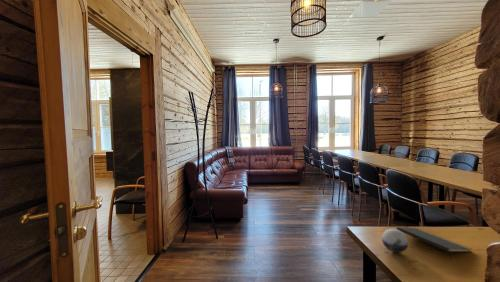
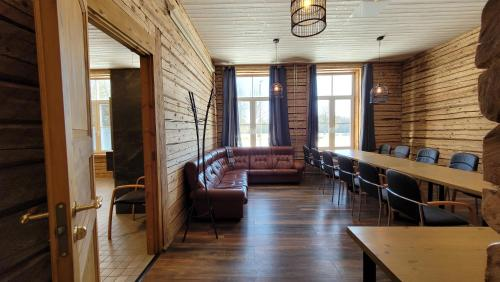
- notepad [396,226,473,261]
- decorative orb [381,228,409,254]
